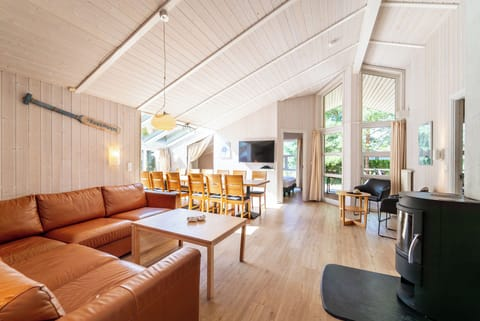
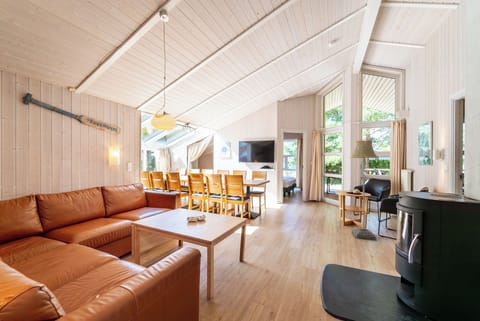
+ floor lamp [349,139,379,240]
